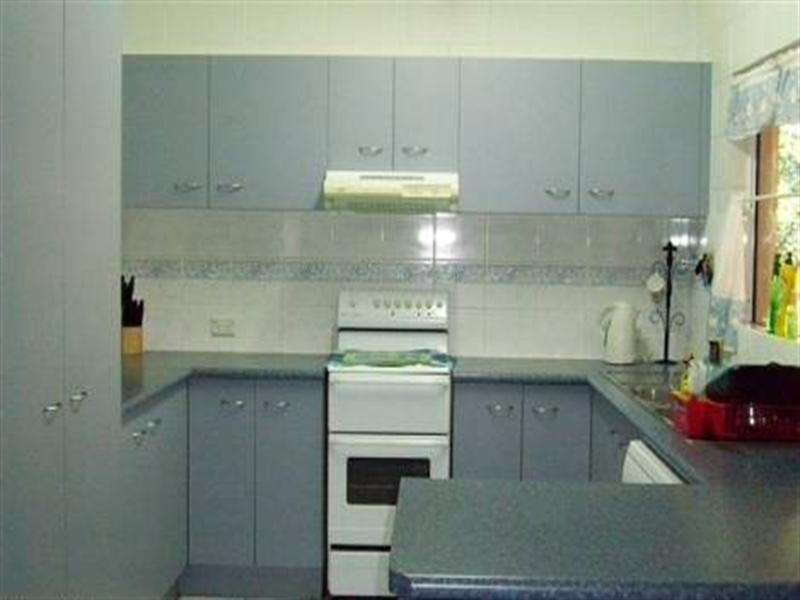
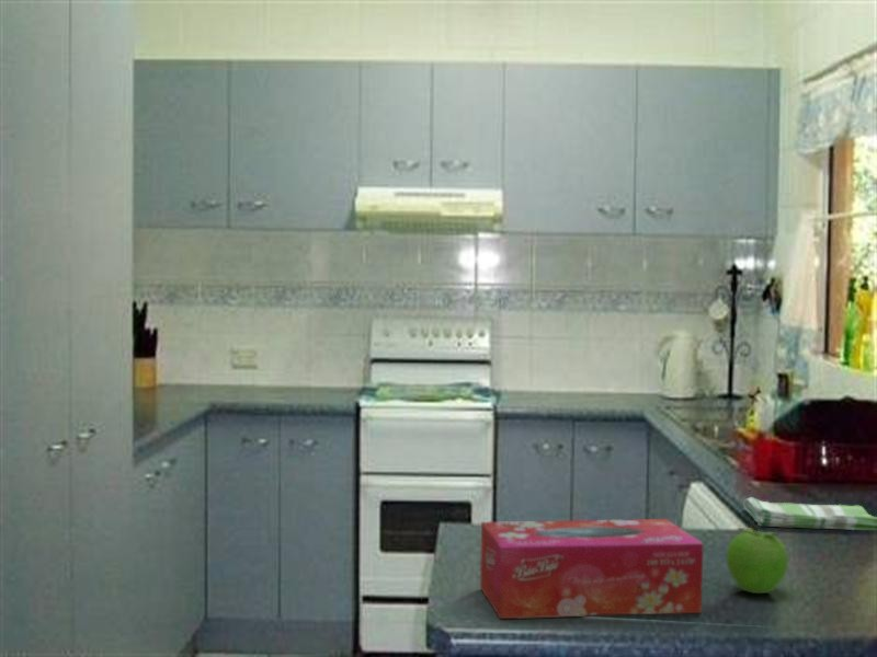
+ fruit [725,523,789,595]
+ tissue box [479,518,705,620]
+ dish towel [743,496,877,531]
